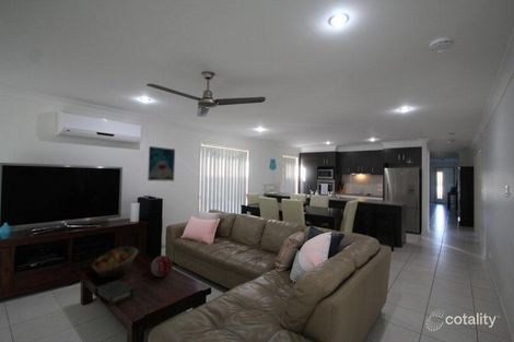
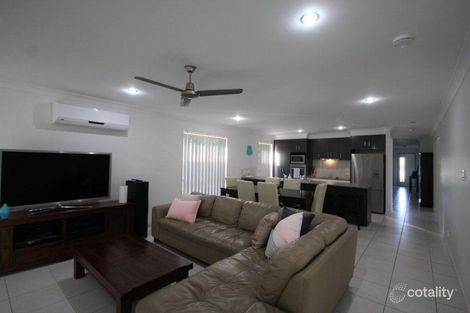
- book [94,280,135,306]
- decorative orb [150,255,174,278]
- wall art [147,145,176,182]
- fruit basket [91,246,139,279]
